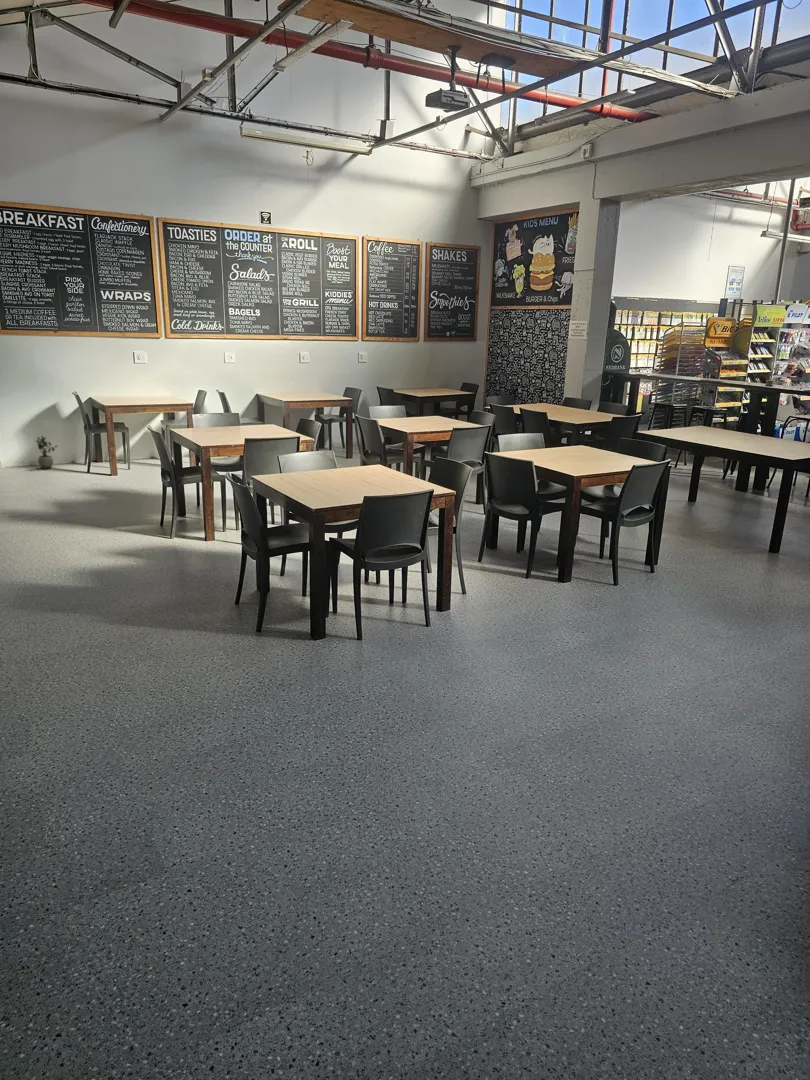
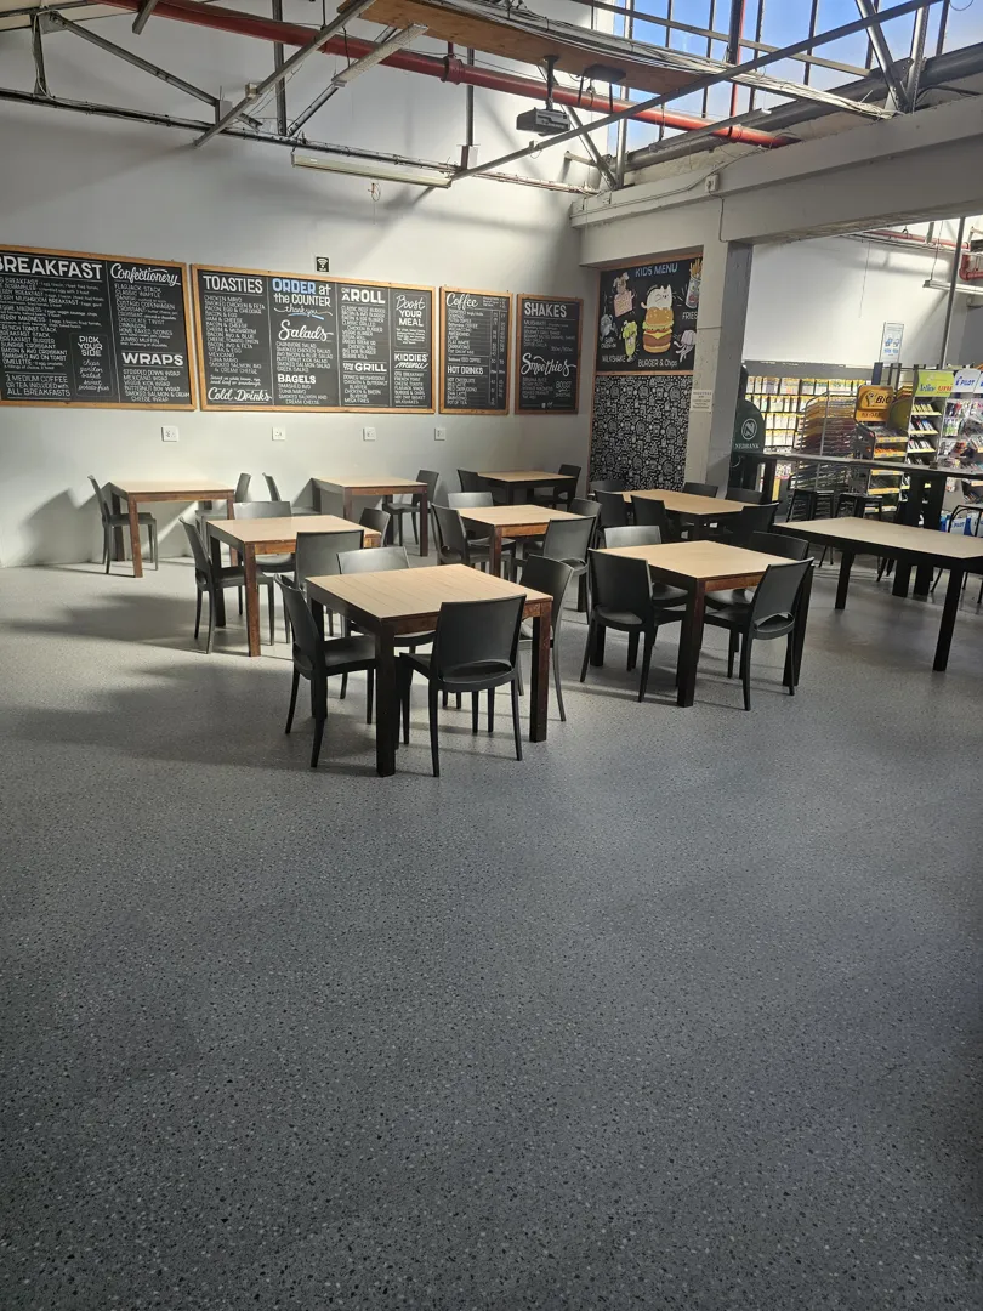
- potted plant [34,435,58,470]
